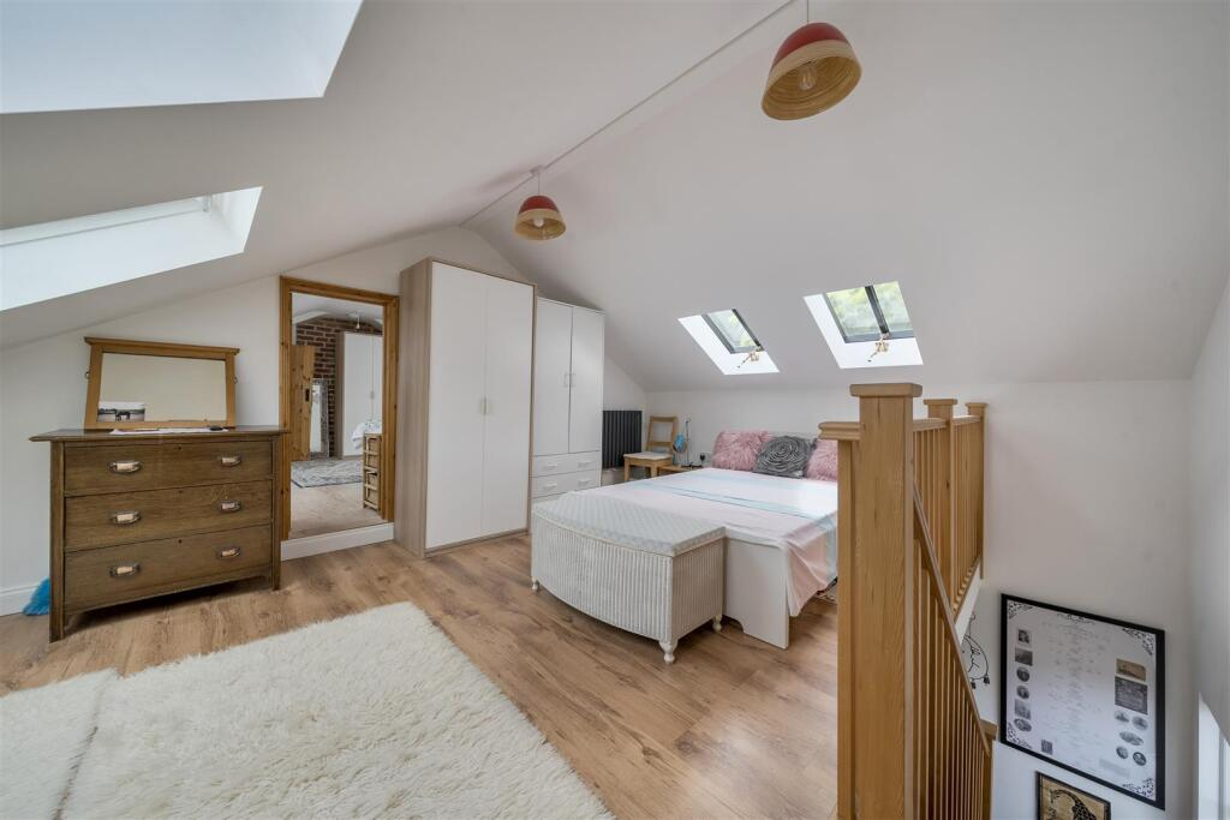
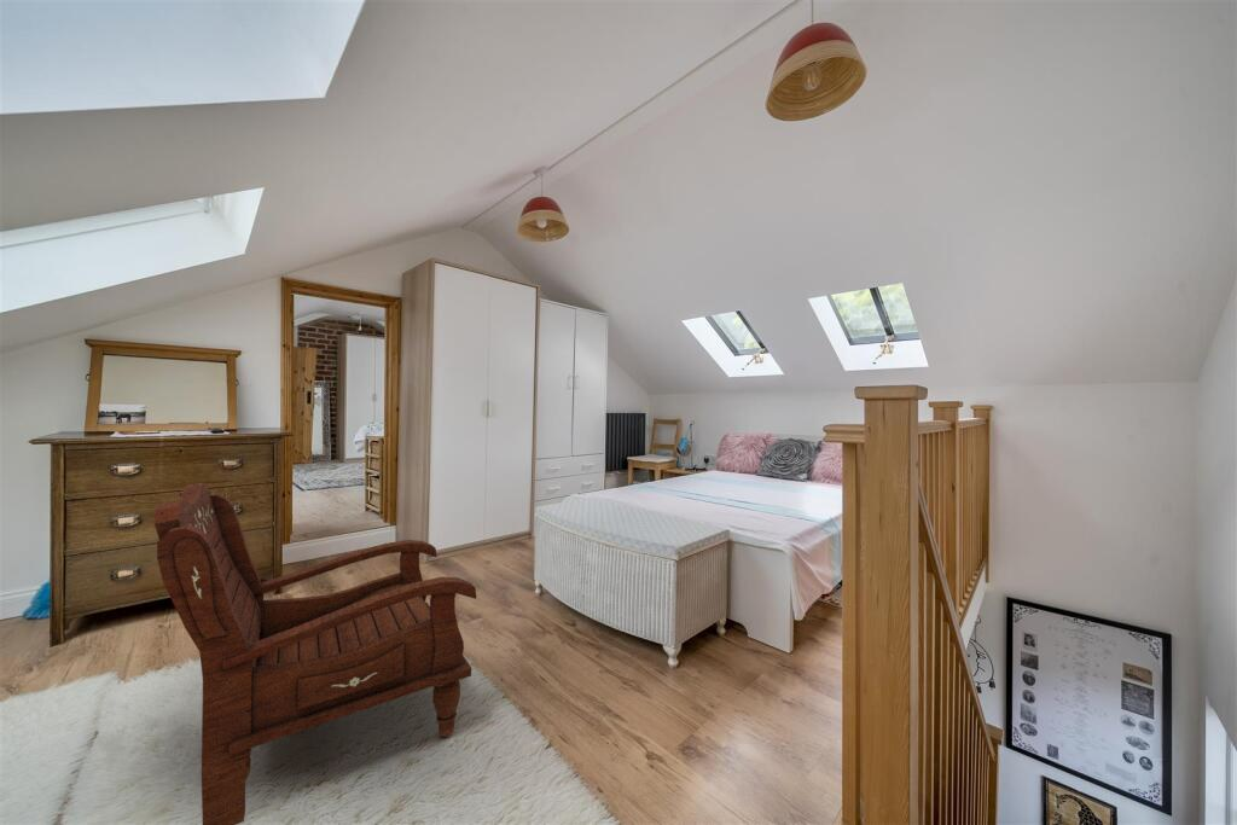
+ armchair [153,482,478,825]
